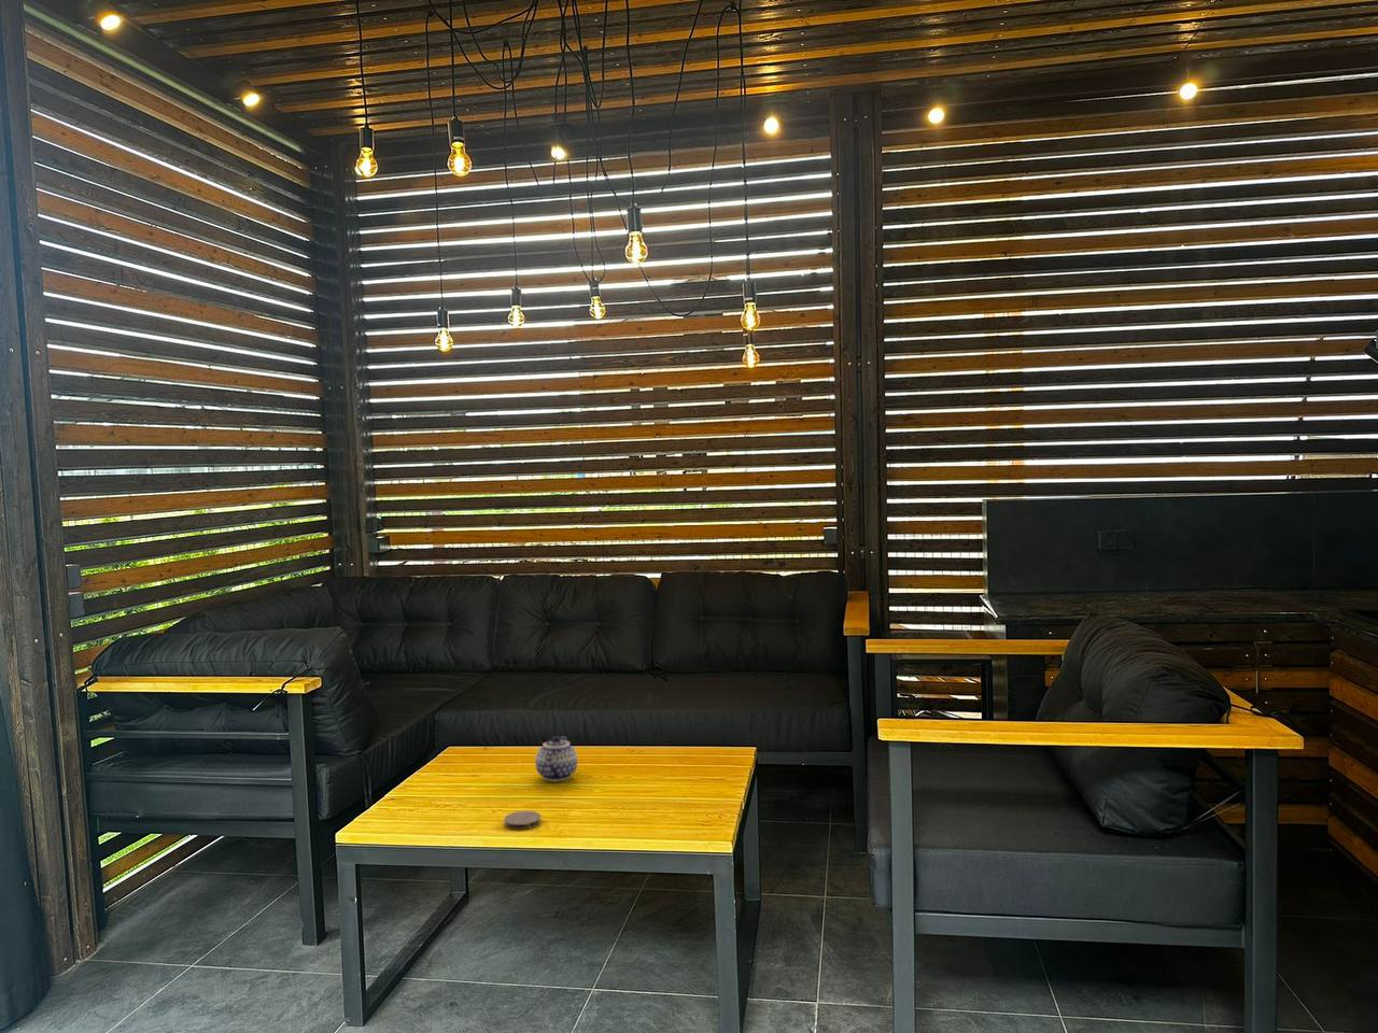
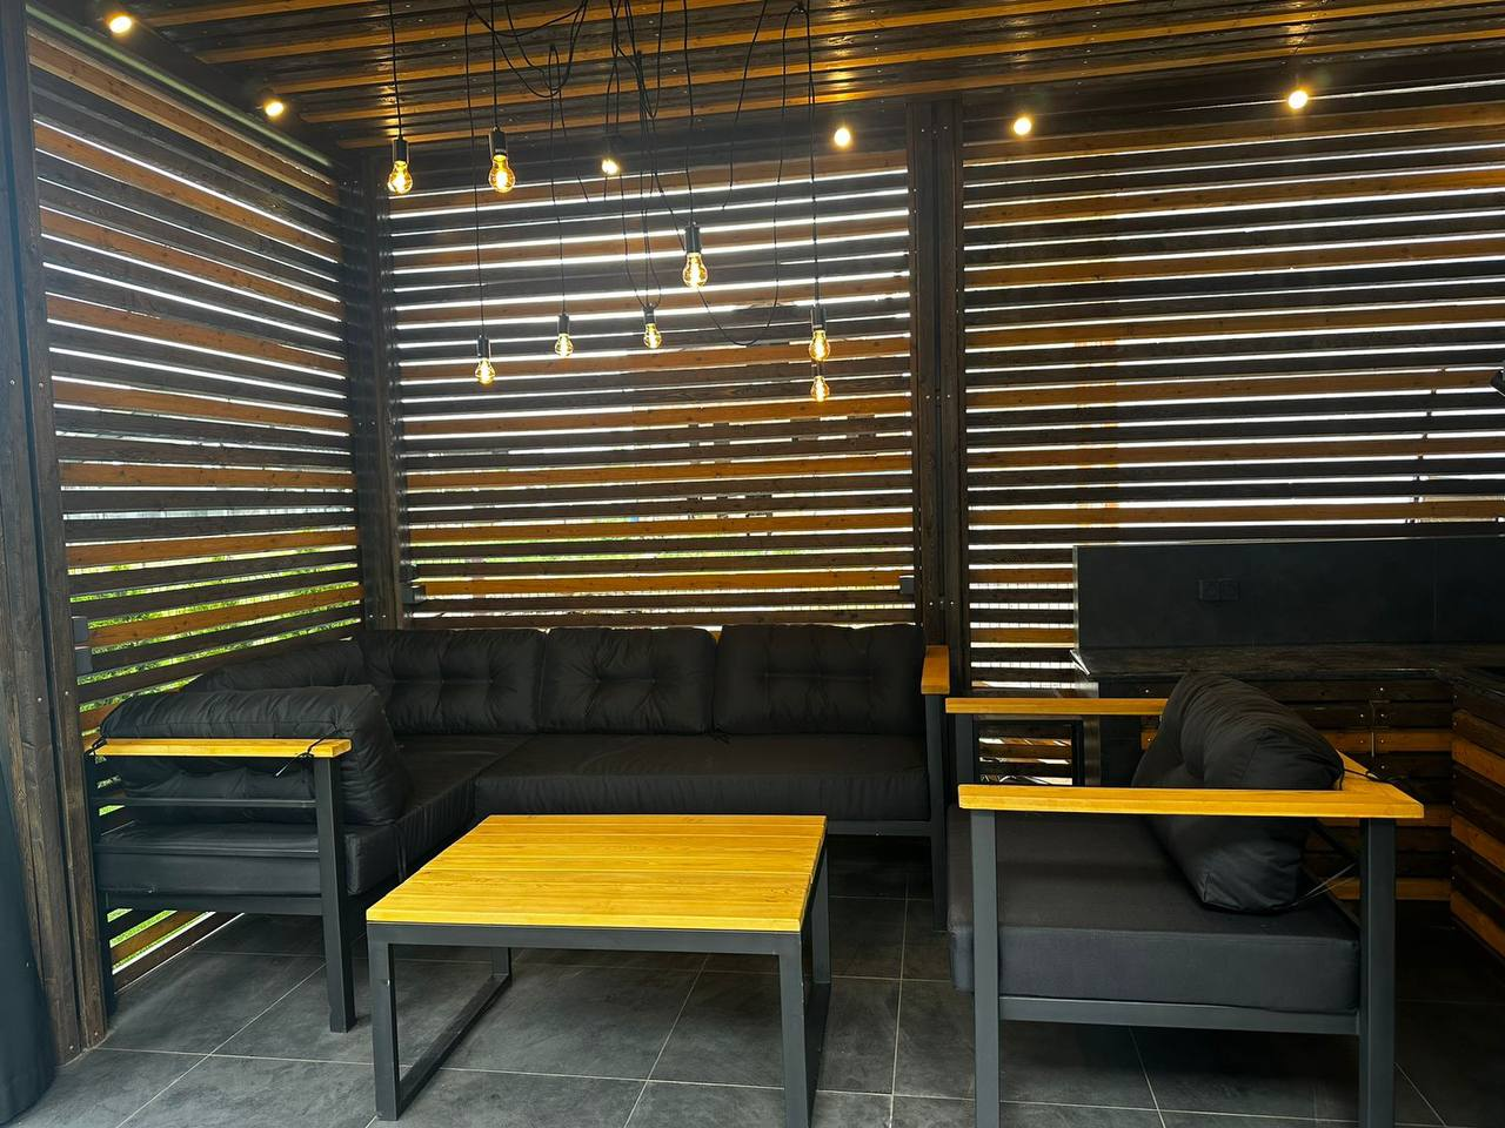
- teapot [534,735,579,782]
- coaster [502,809,543,831]
